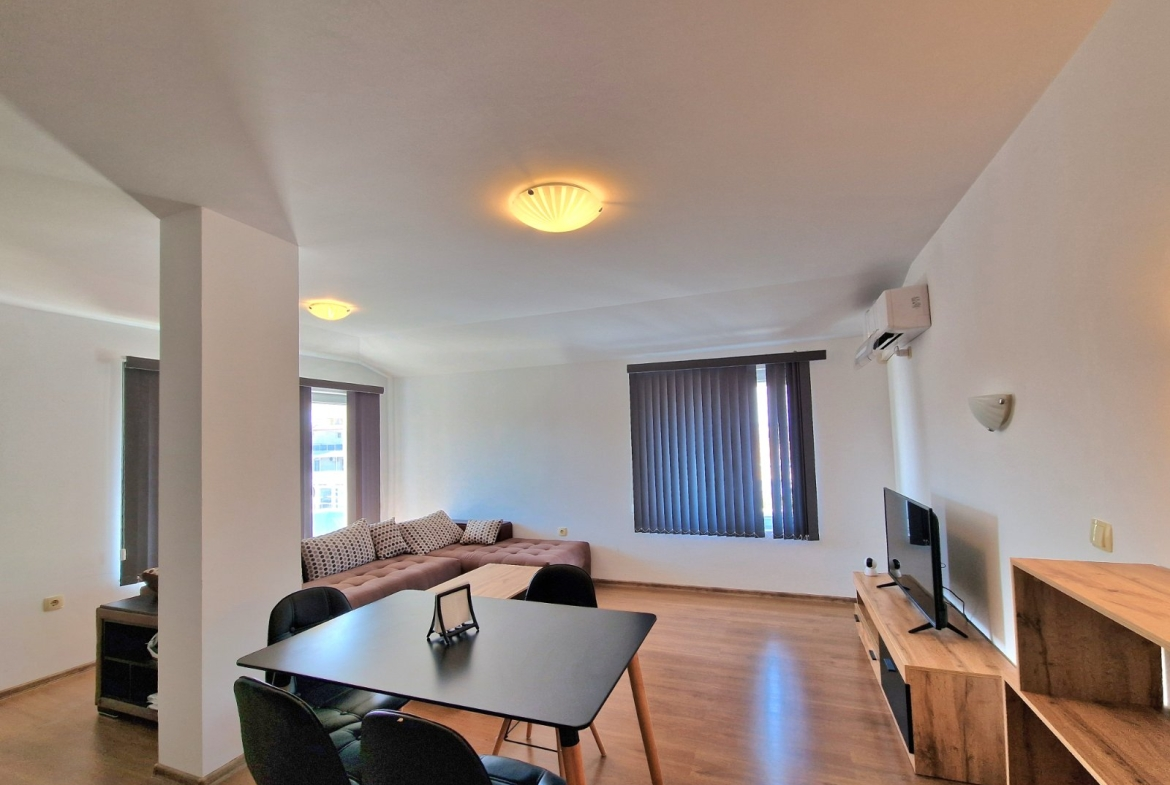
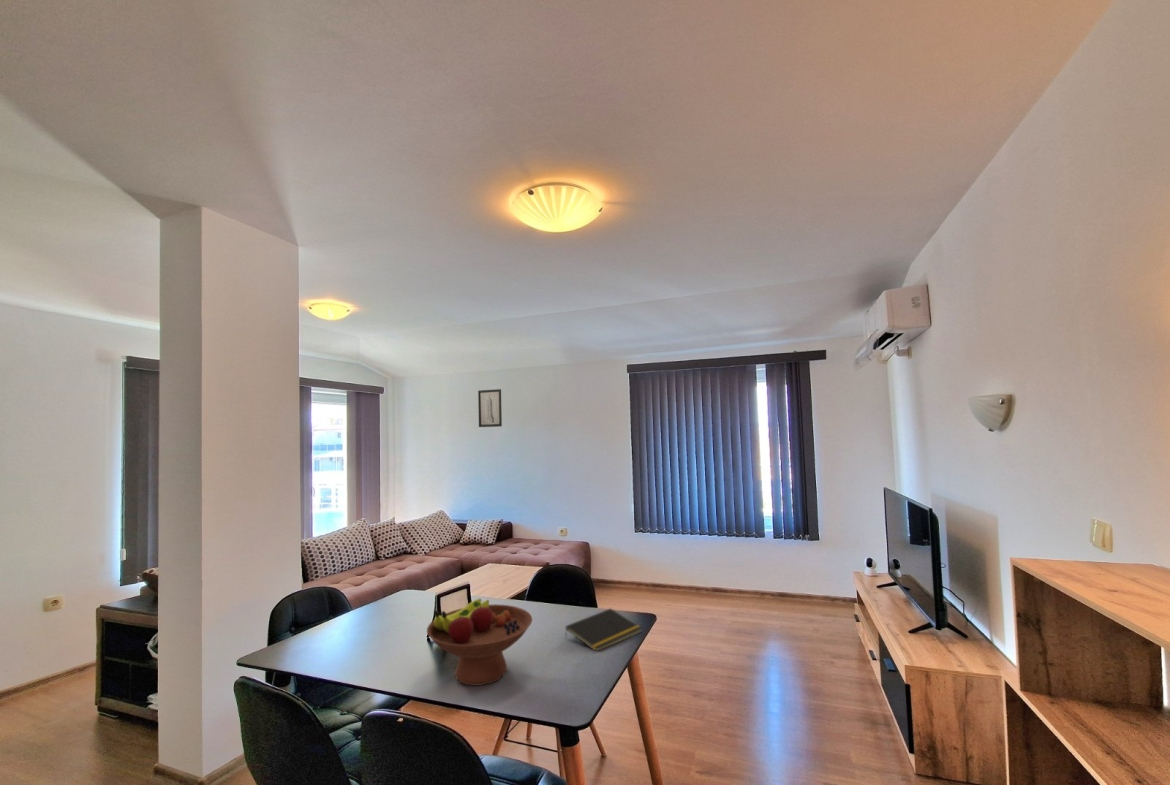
+ fruit bowl [426,598,533,687]
+ notepad [564,607,643,652]
+ wall art [477,388,503,428]
